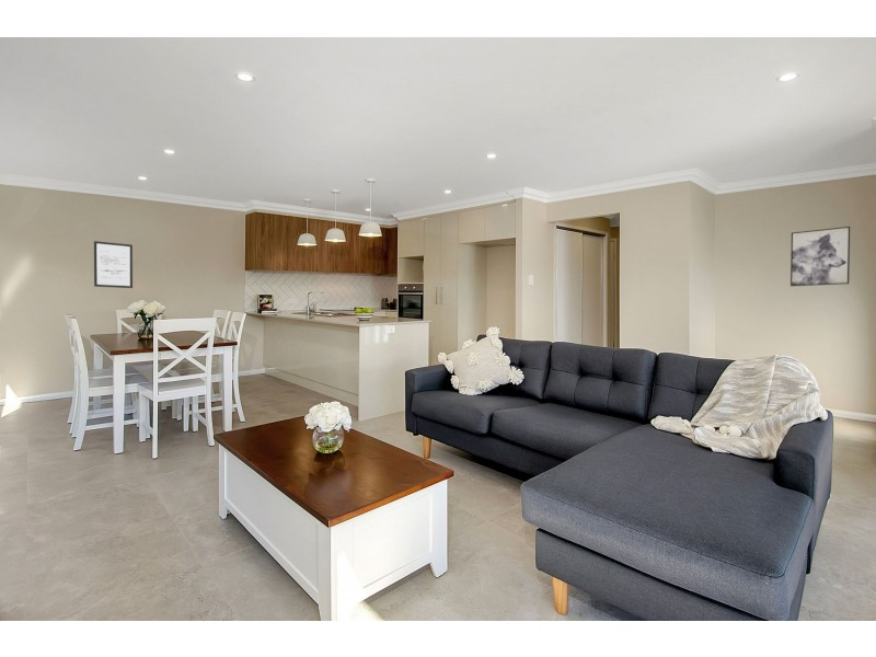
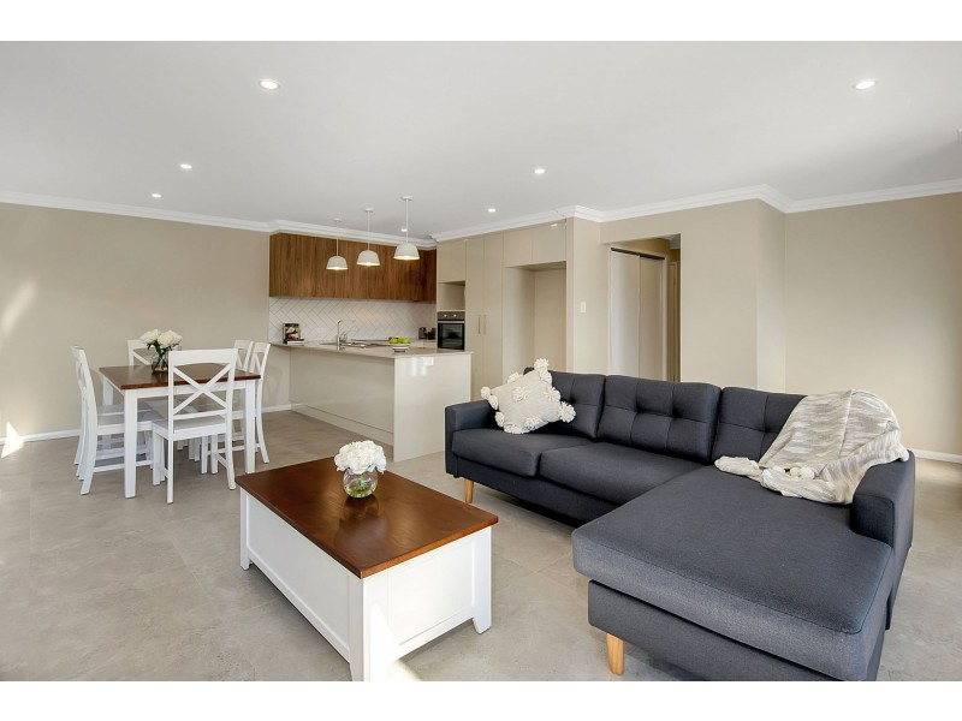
- wall art [93,240,134,289]
- wall art [789,226,851,287]
